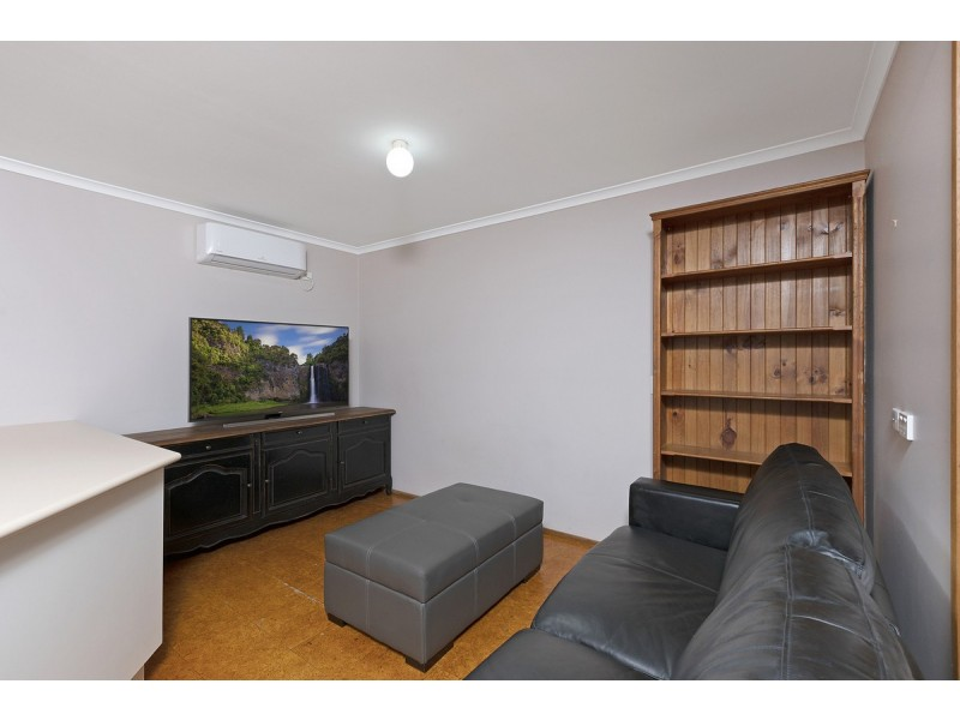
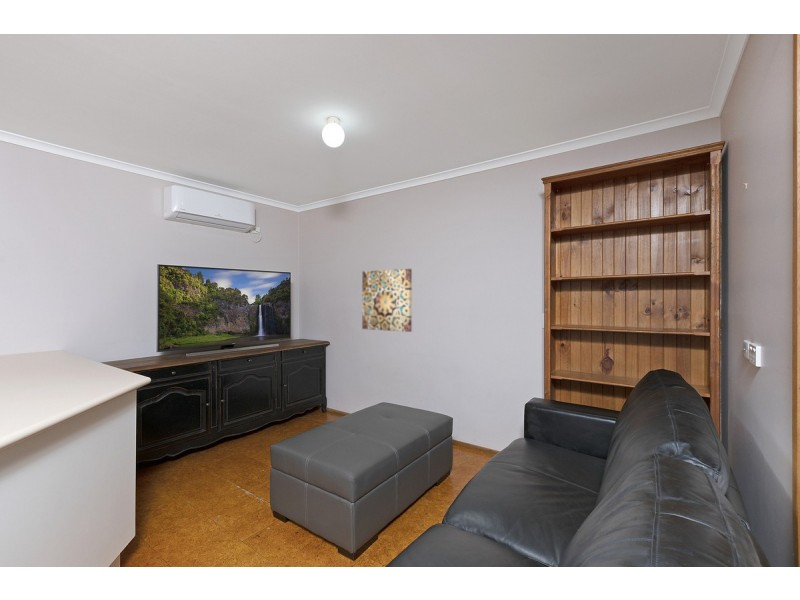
+ wall art [361,268,413,333]
